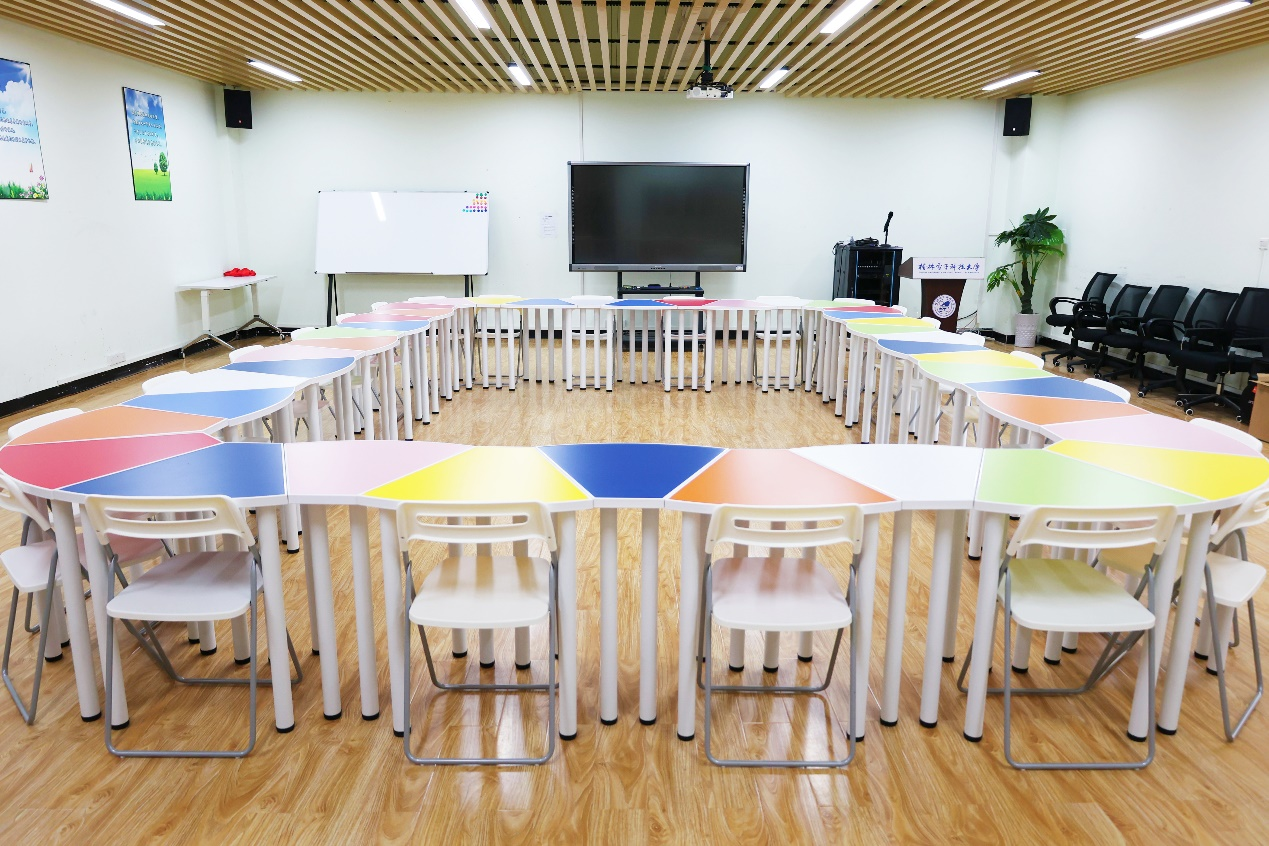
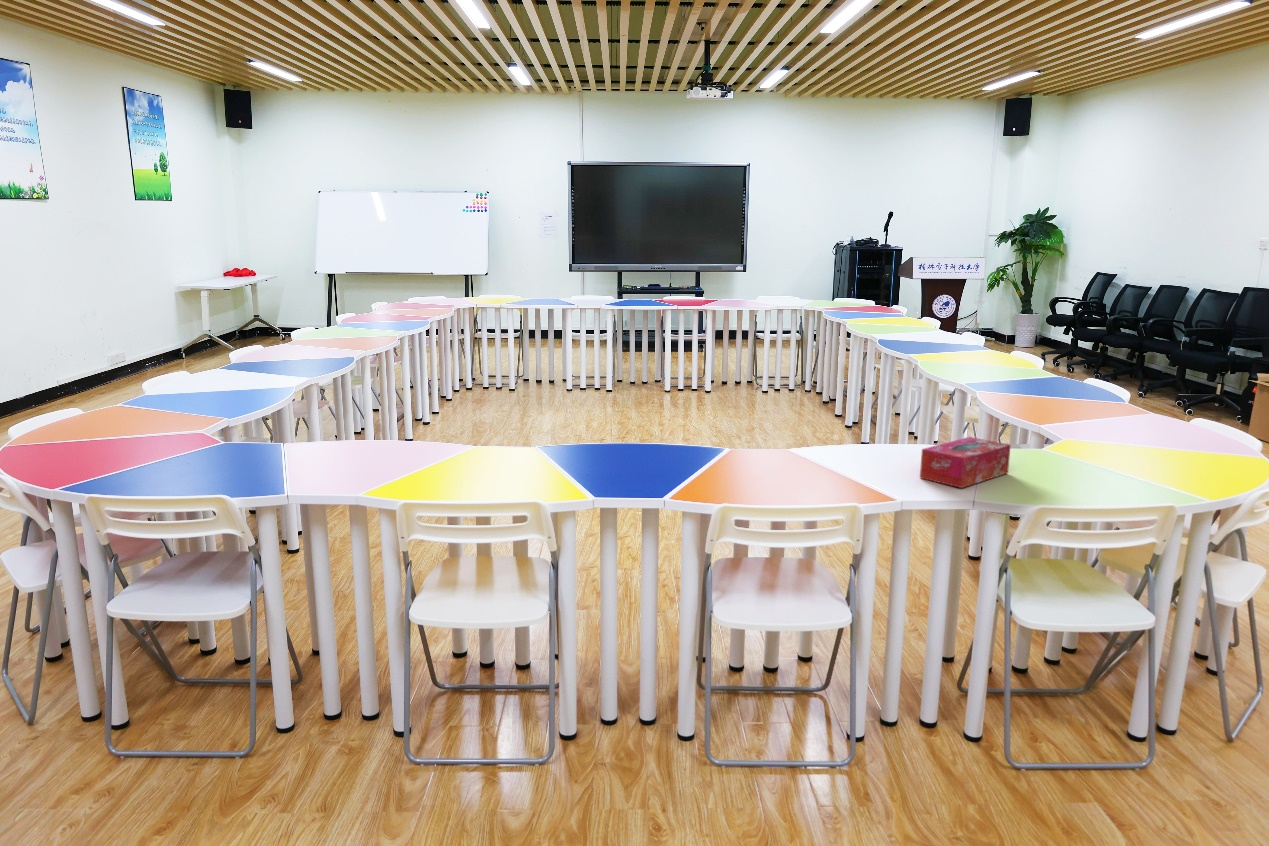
+ tissue box [919,436,1012,489]
